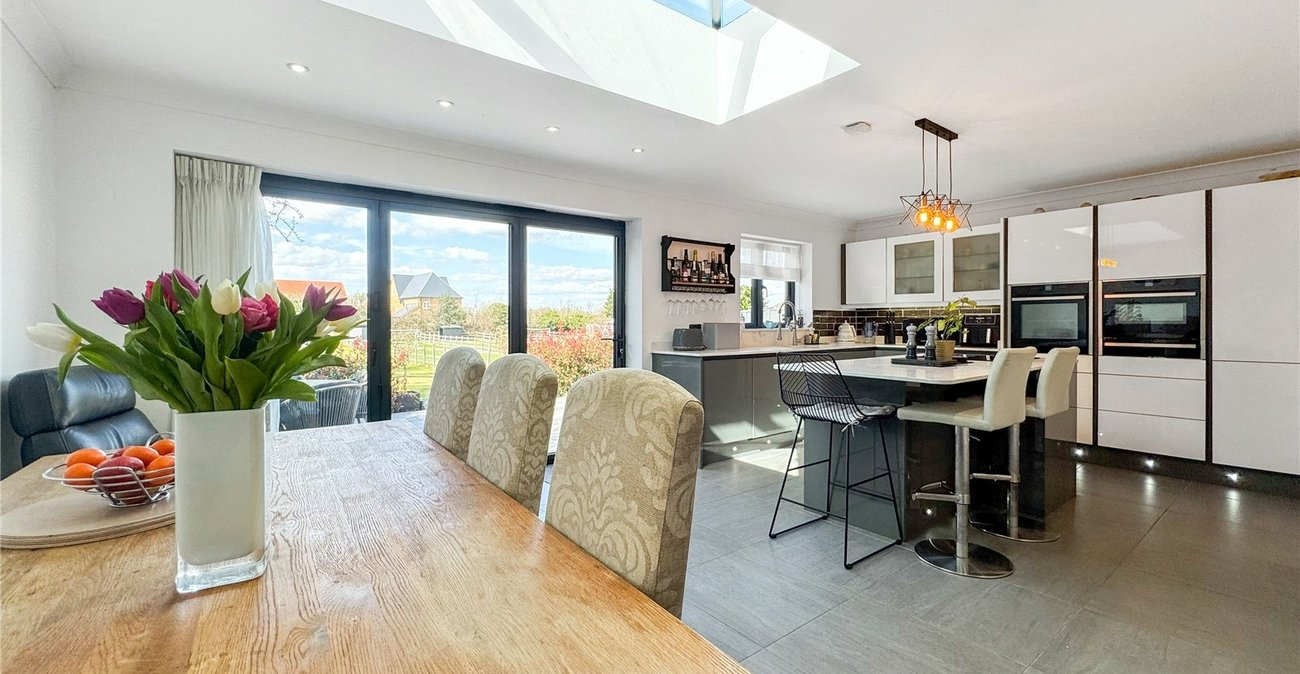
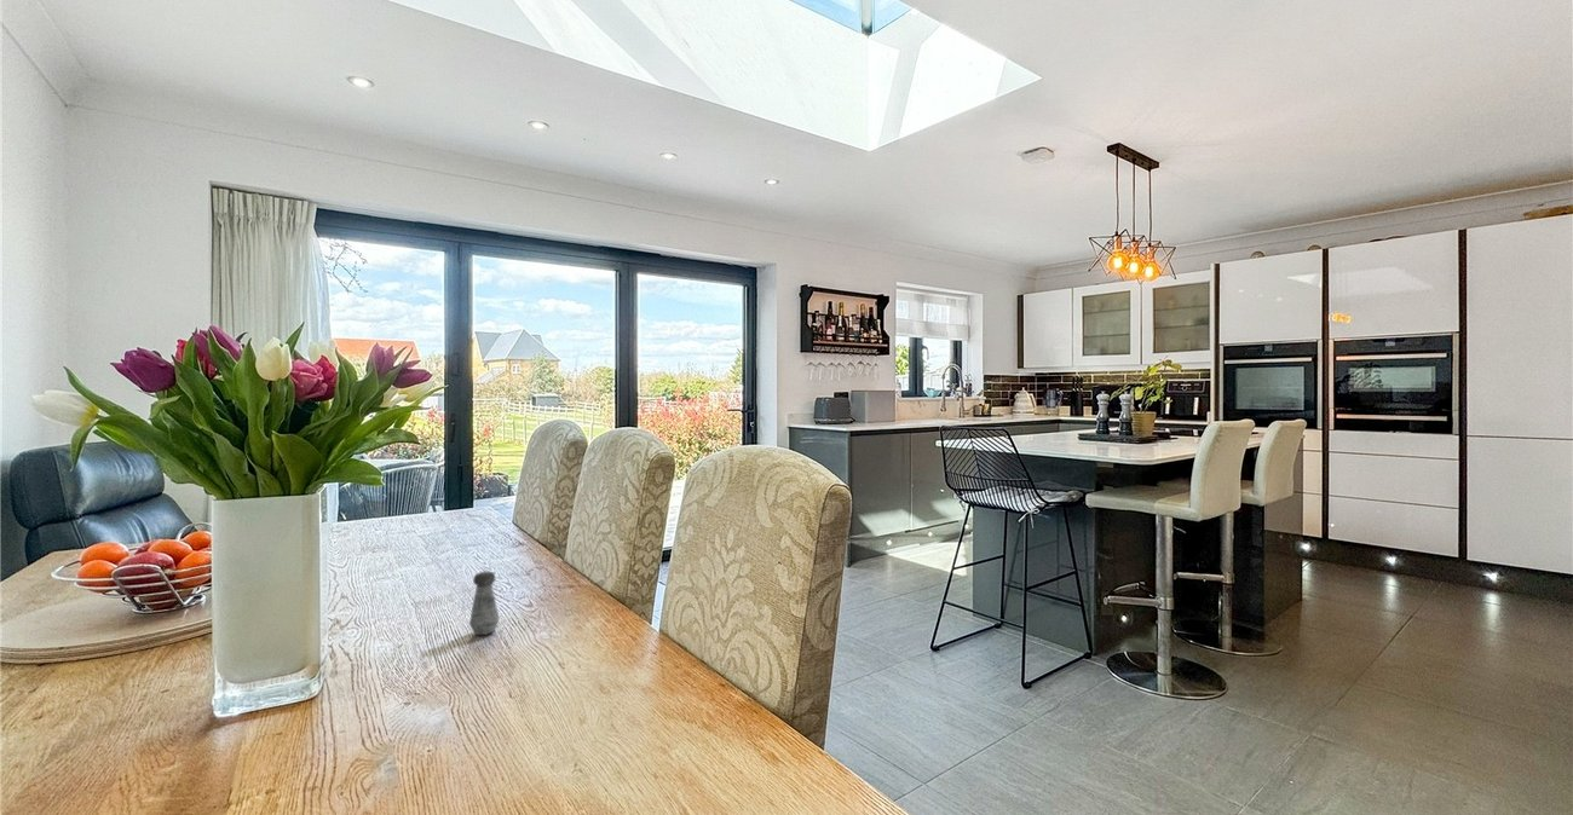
+ salt shaker [468,571,501,636]
